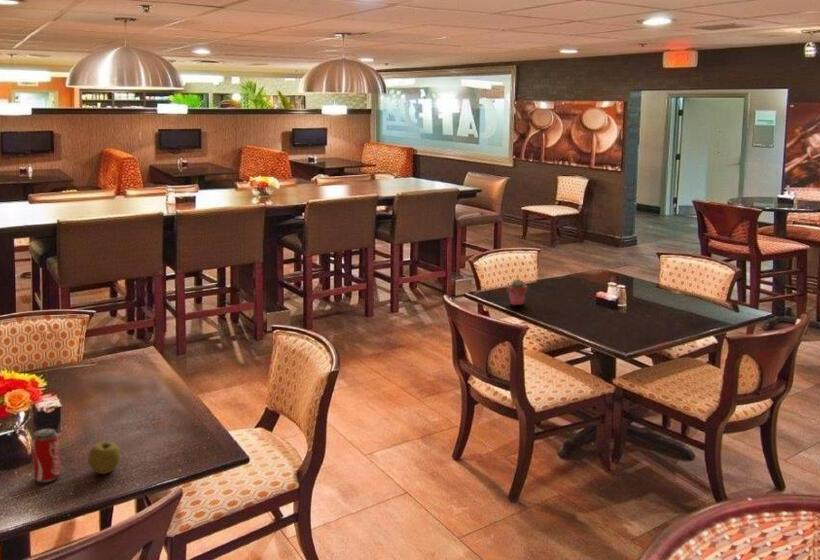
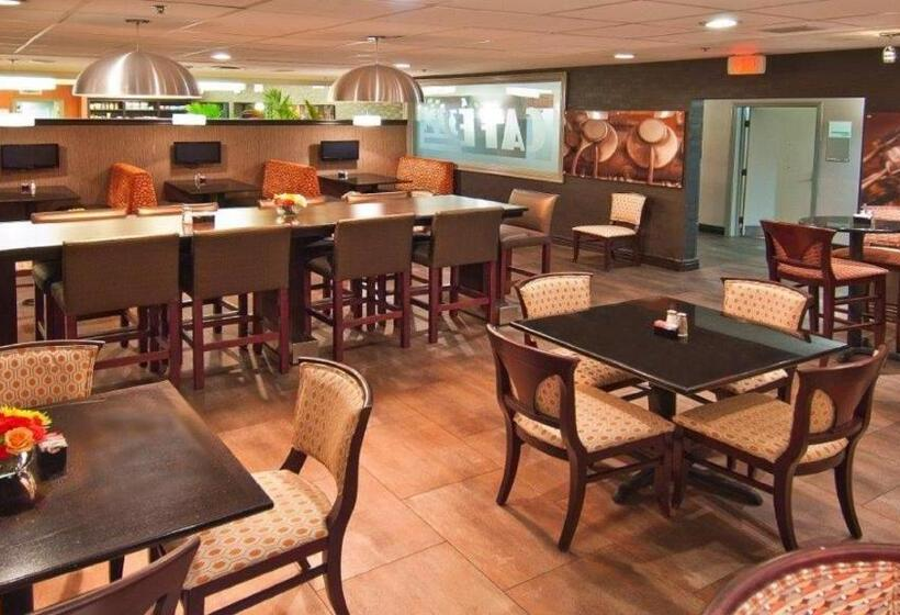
- beverage can [31,428,61,483]
- apple [87,441,122,475]
- potted succulent [506,278,528,306]
